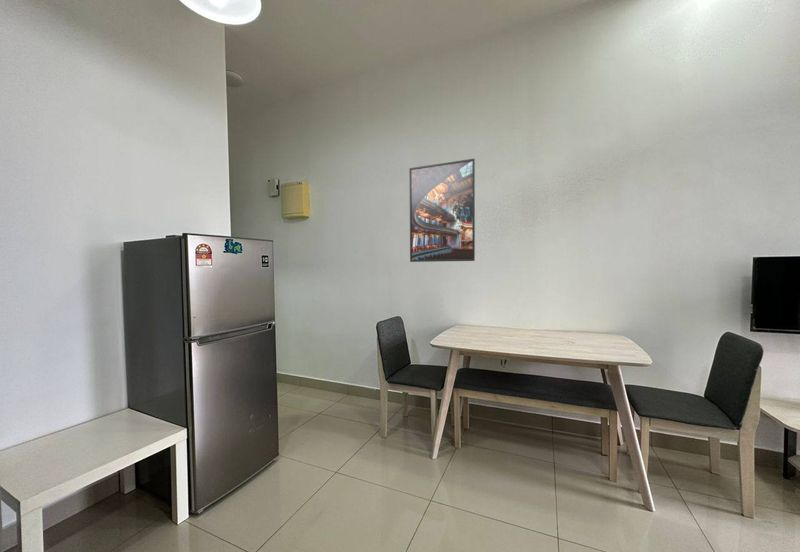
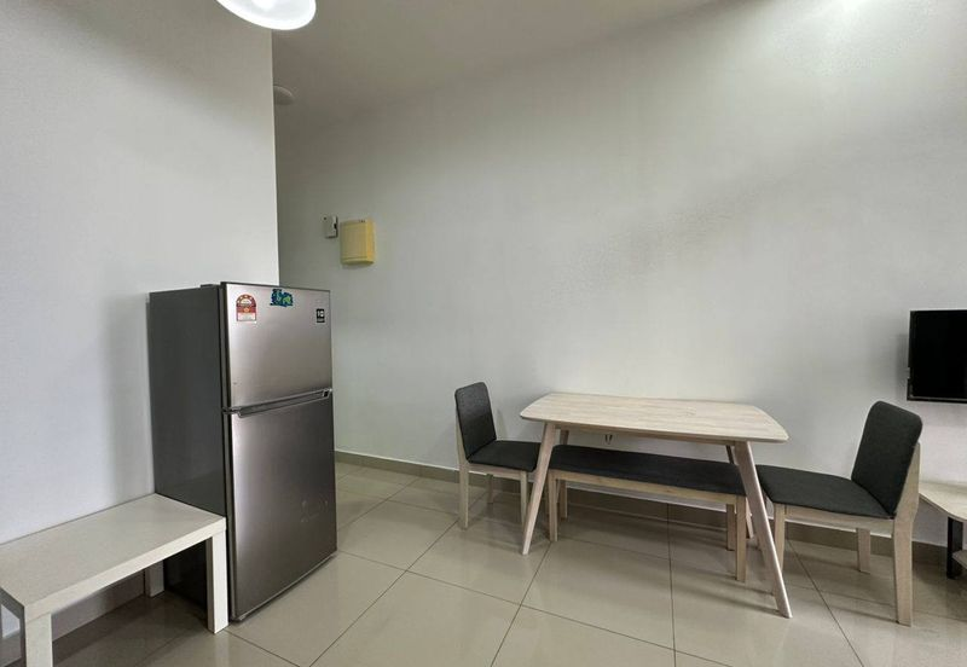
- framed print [408,158,476,263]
